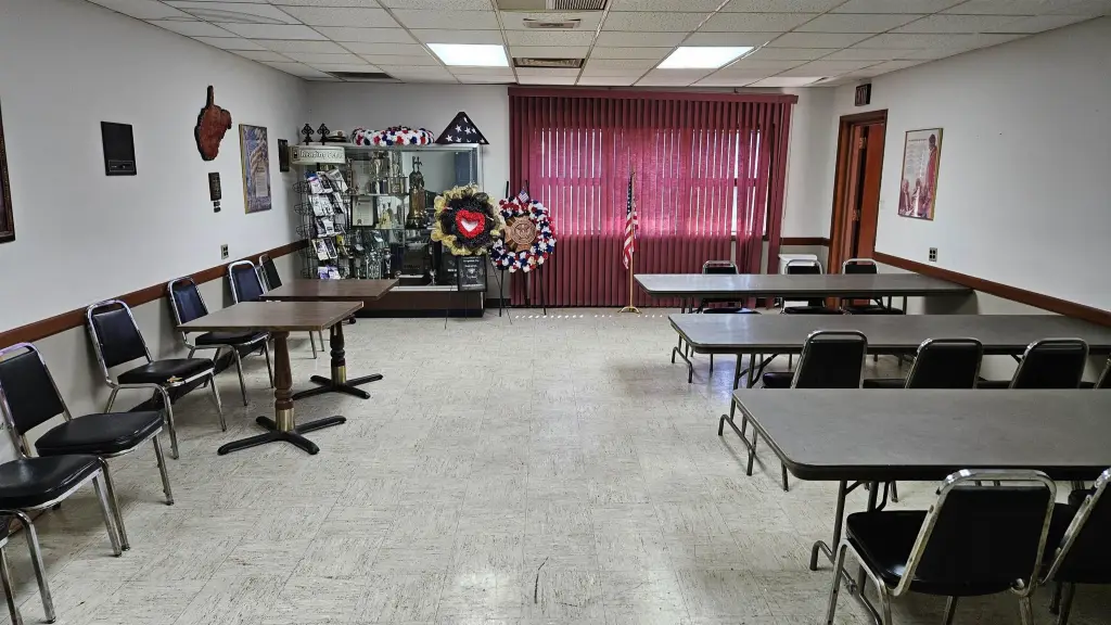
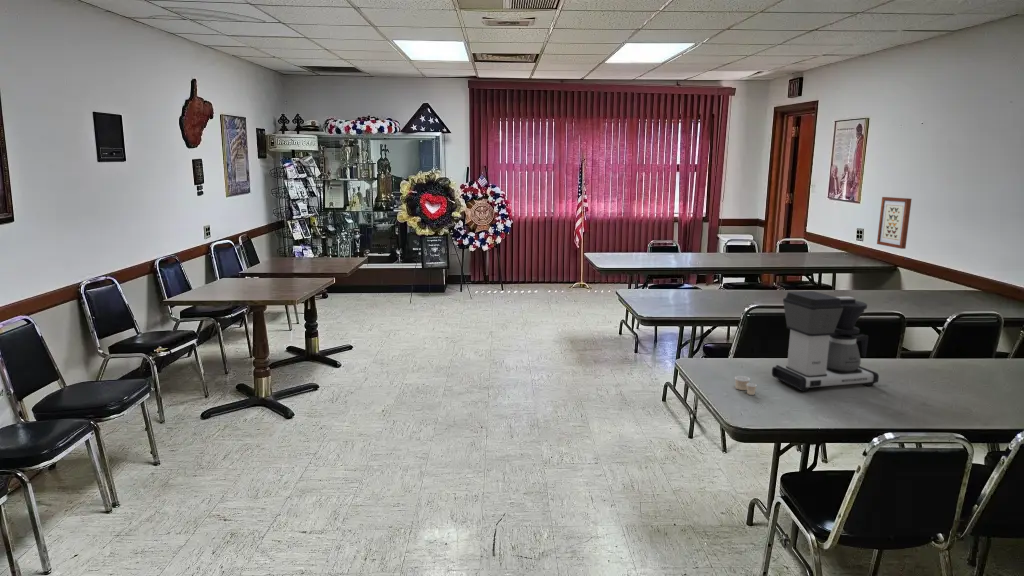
+ wall art [876,196,913,250]
+ coffee maker [771,290,880,392]
+ paper cup [734,375,758,396]
